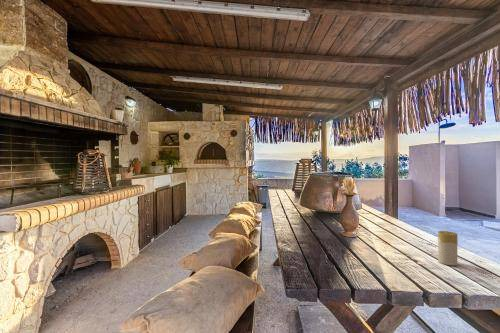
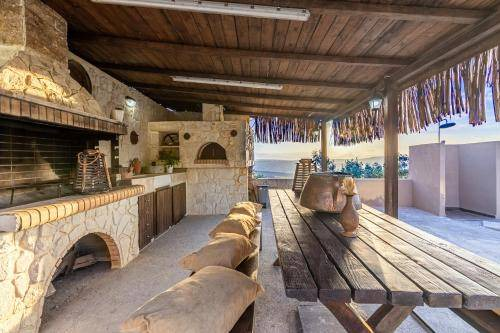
- candle [437,230,459,266]
